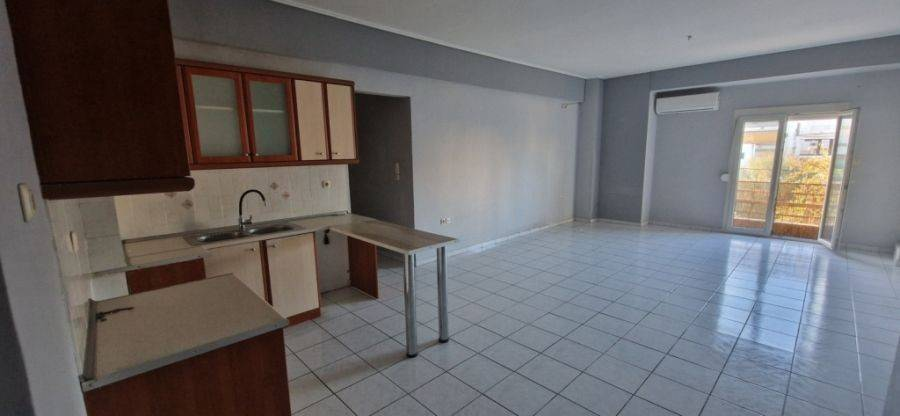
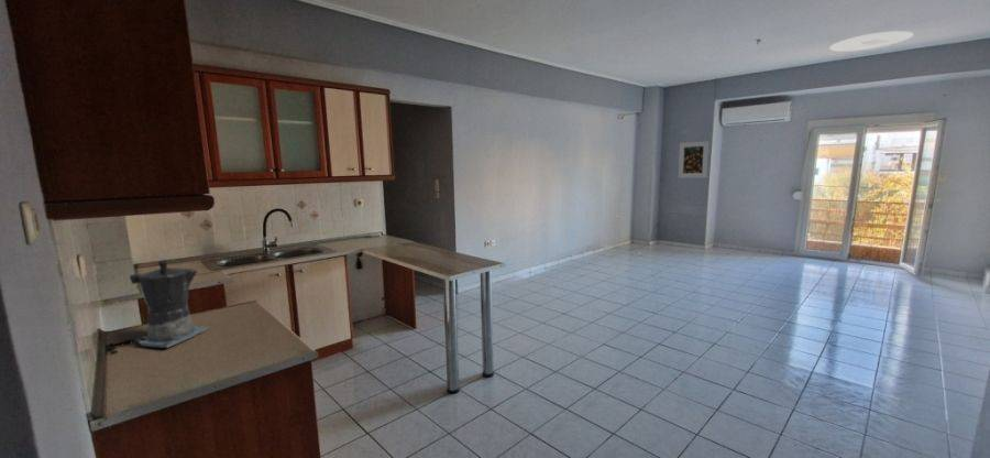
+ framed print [678,140,710,178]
+ coffee maker [129,259,210,349]
+ ceiling light [828,30,914,53]
